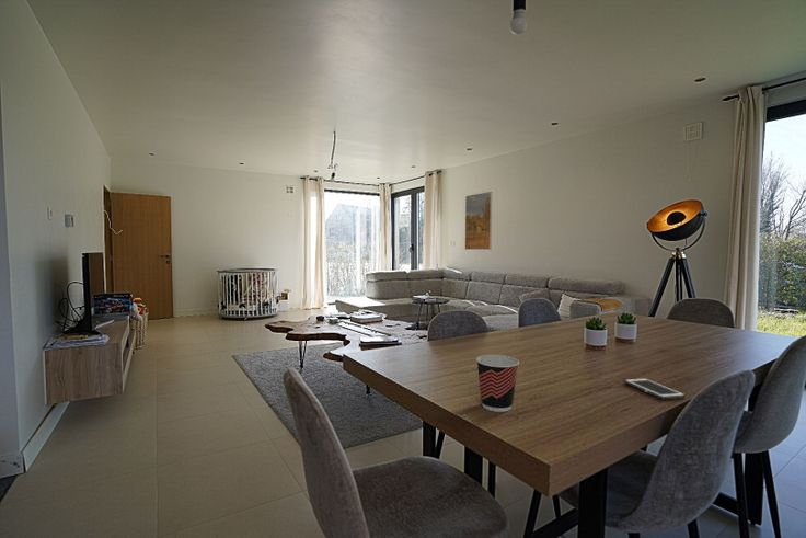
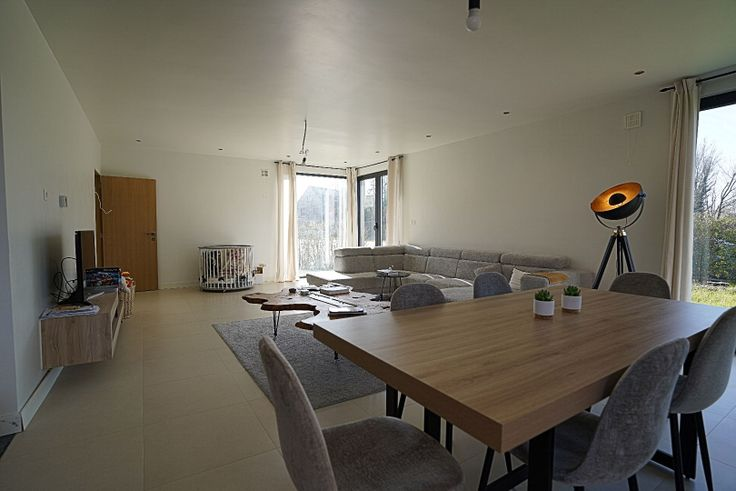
- cell phone [623,377,687,401]
- cup [475,354,520,413]
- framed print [464,191,493,251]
